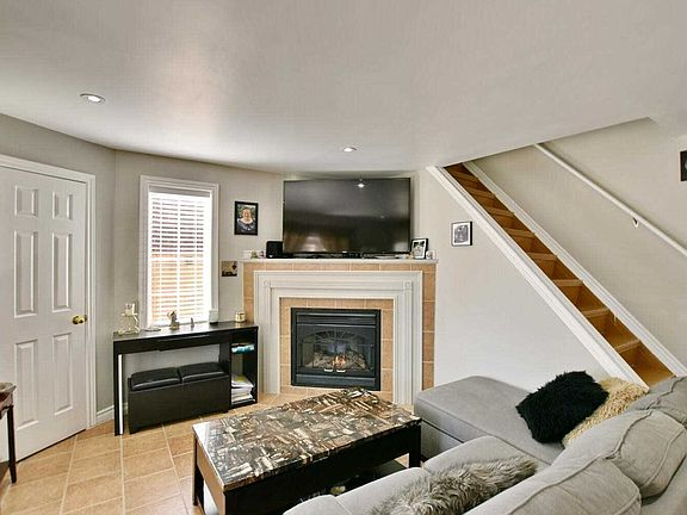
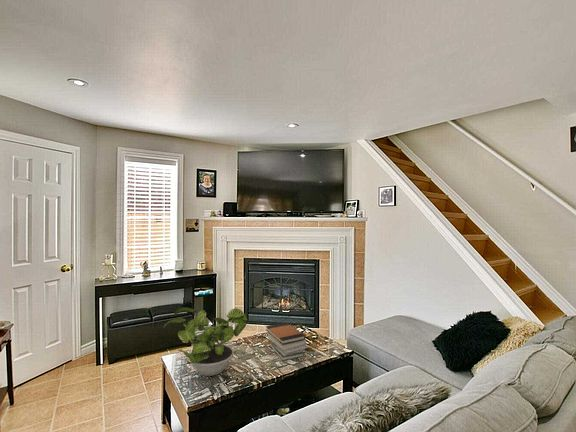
+ potted plant [163,306,248,377]
+ book stack [265,321,307,362]
